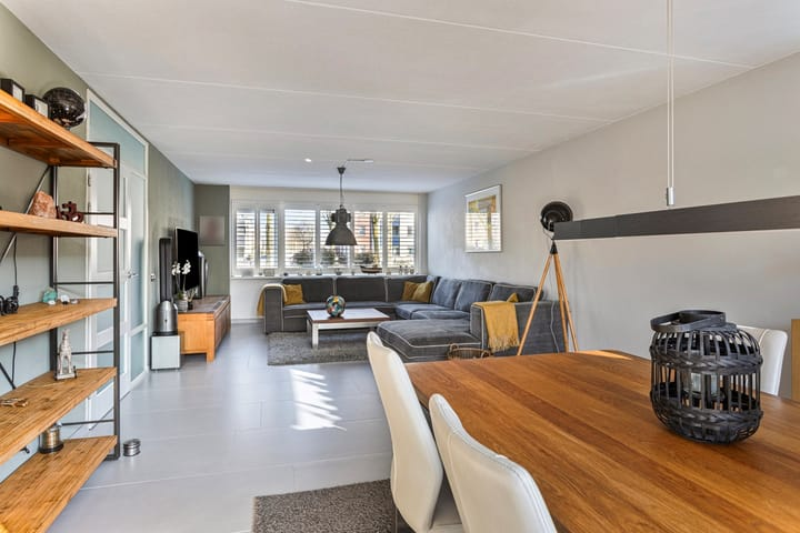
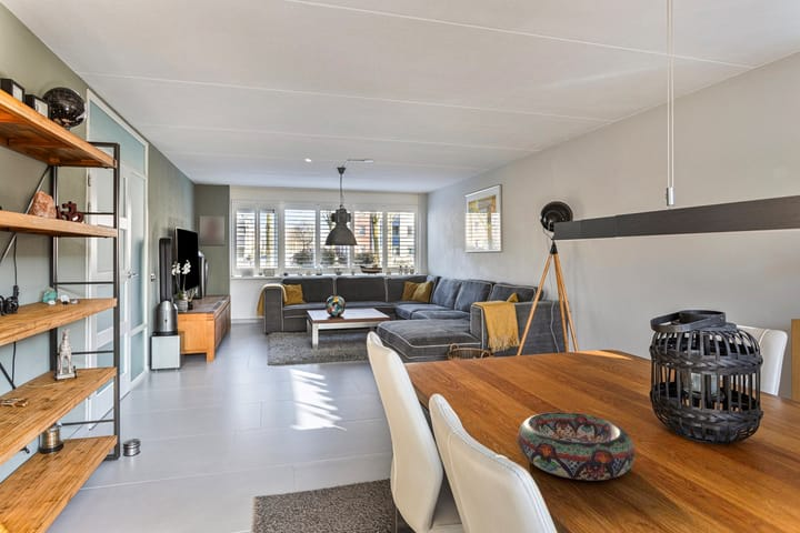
+ decorative bowl [517,411,637,481]
